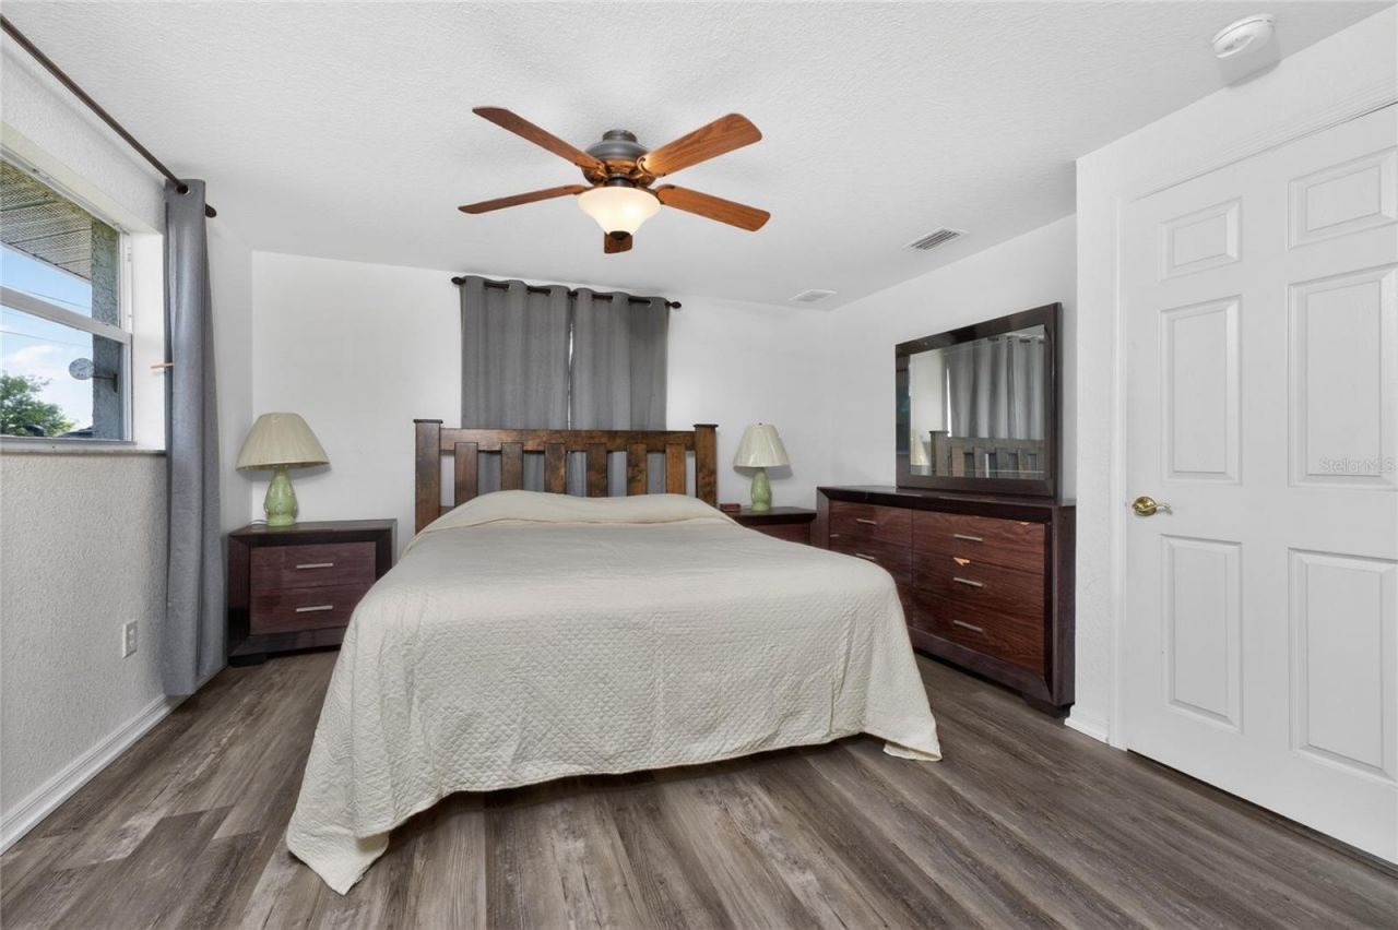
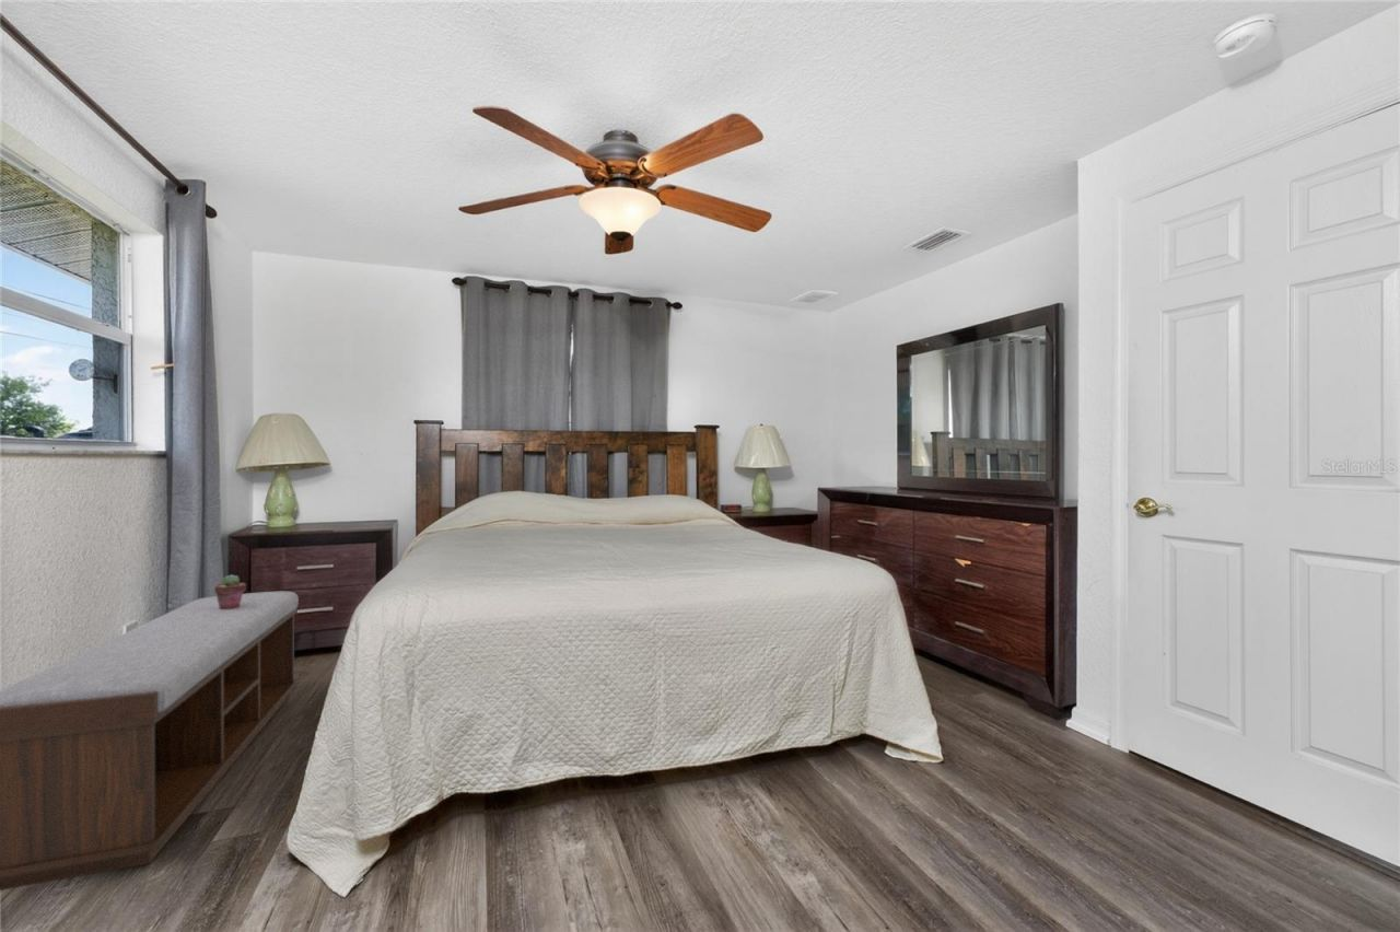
+ bench [0,590,300,892]
+ potted succulent [213,573,247,609]
